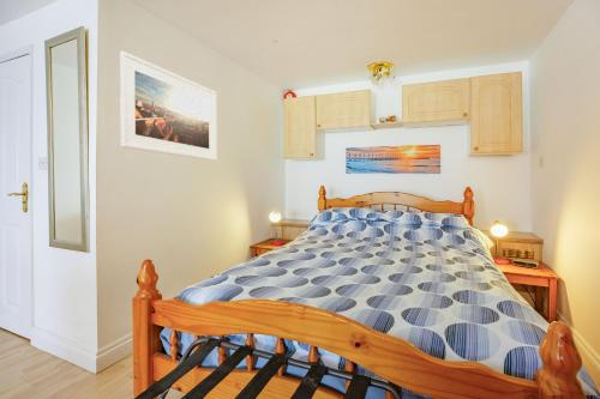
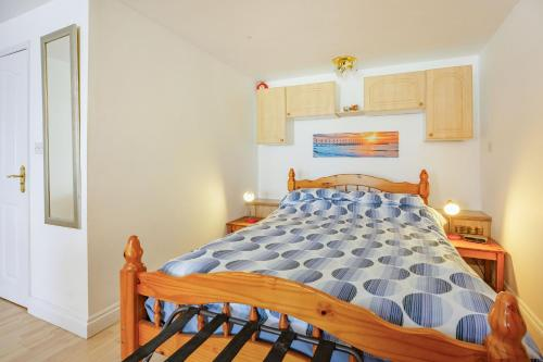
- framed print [119,50,217,162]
